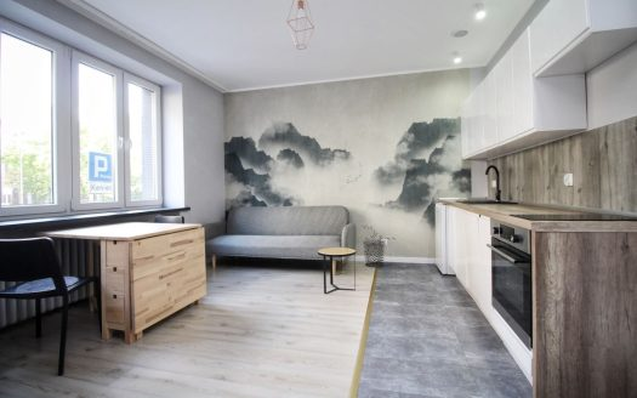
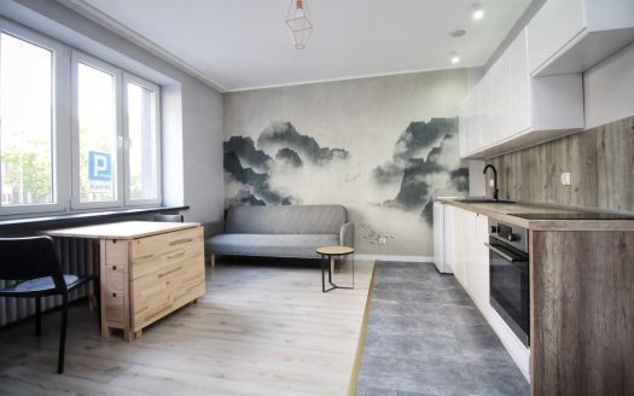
- waste bin [362,239,386,268]
